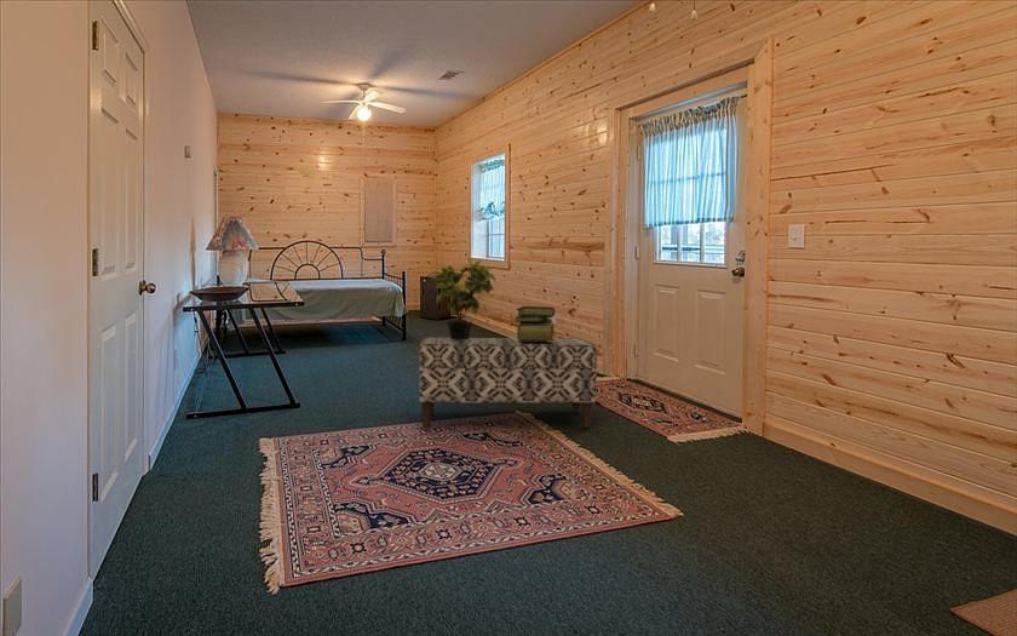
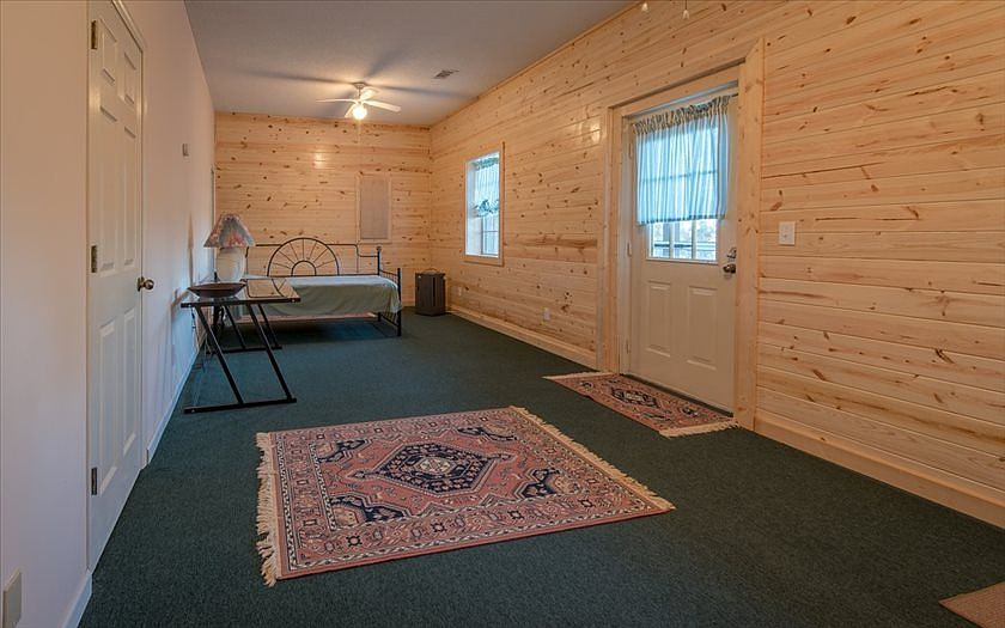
- stack of books [512,305,556,343]
- bench [418,337,598,429]
- potted plant [432,256,496,339]
